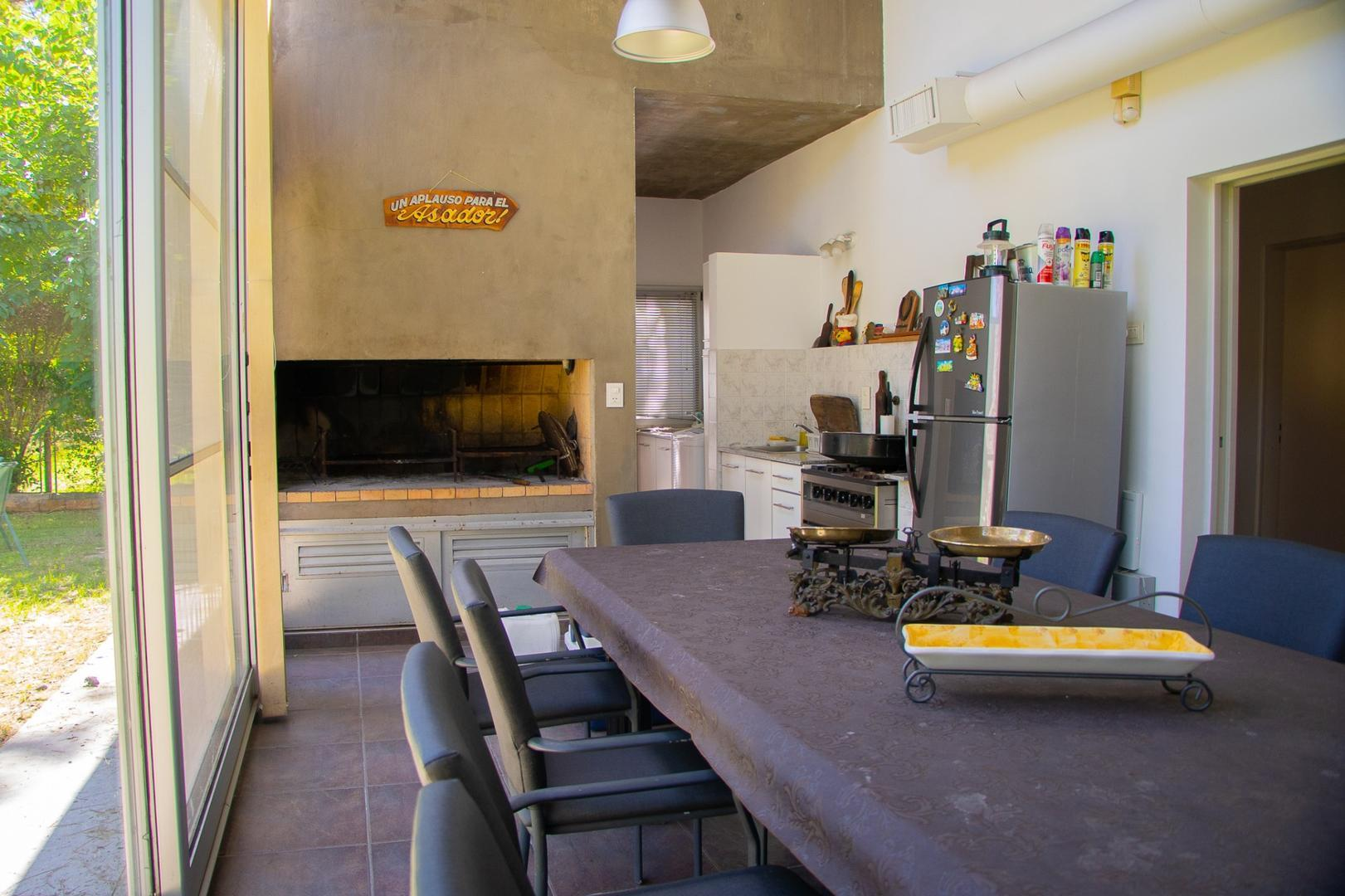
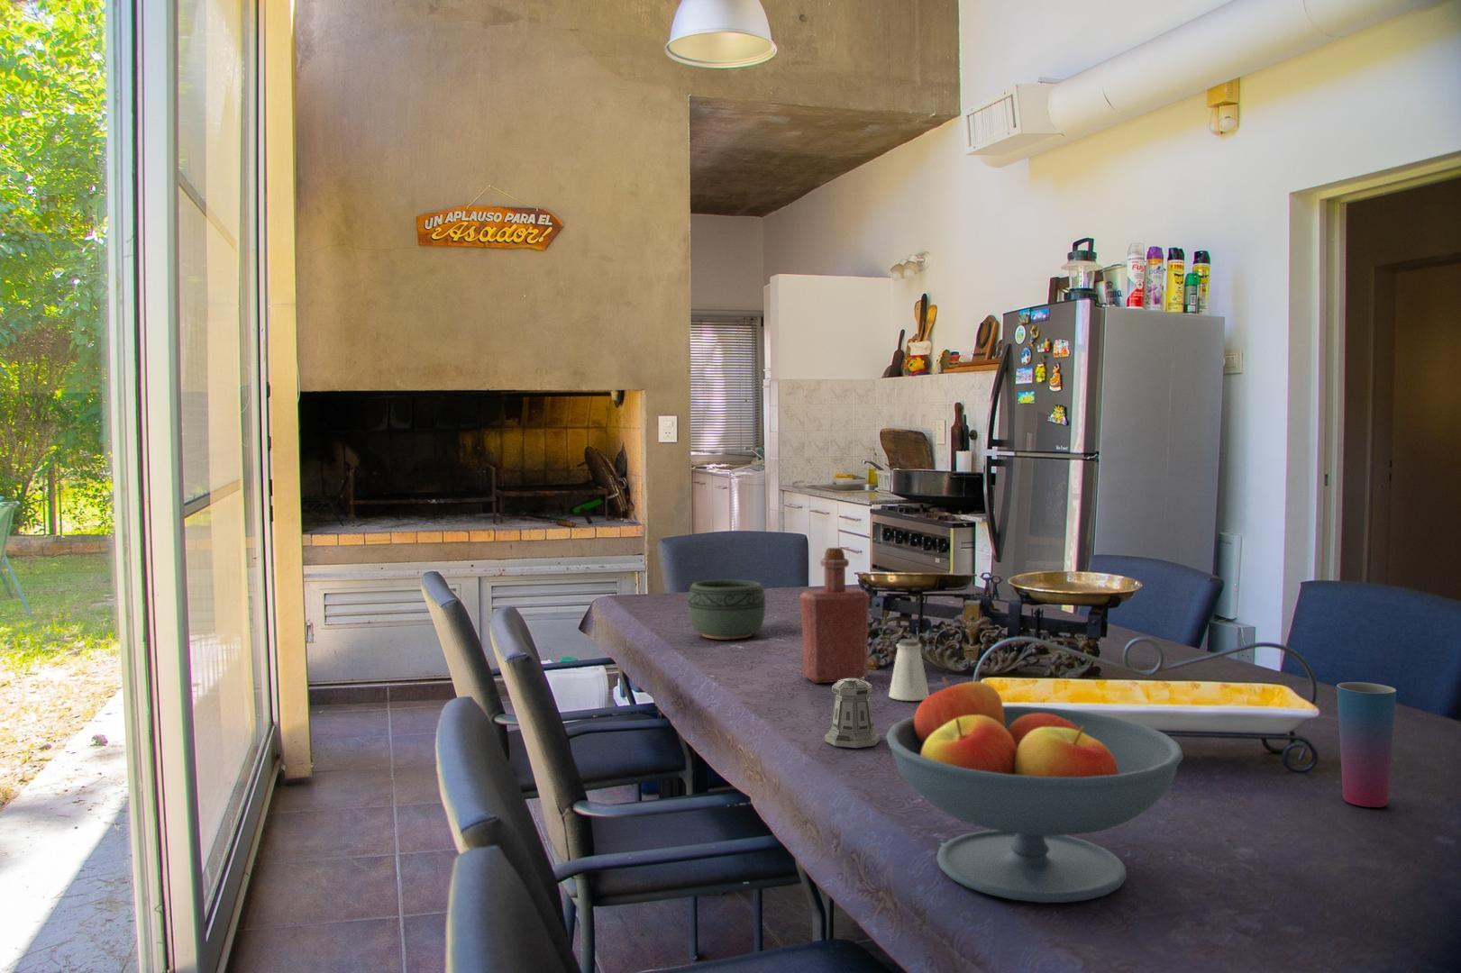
+ saltshaker [887,637,930,702]
+ pepper shaker [823,677,881,748]
+ cup [1336,681,1398,808]
+ fruit bowl [885,675,1184,904]
+ bowl [687,579,766,640]
+ bottle [798,547,871,684]
